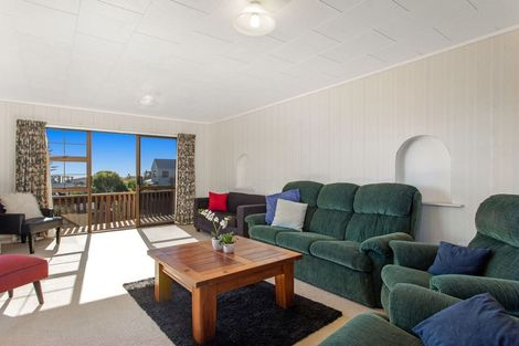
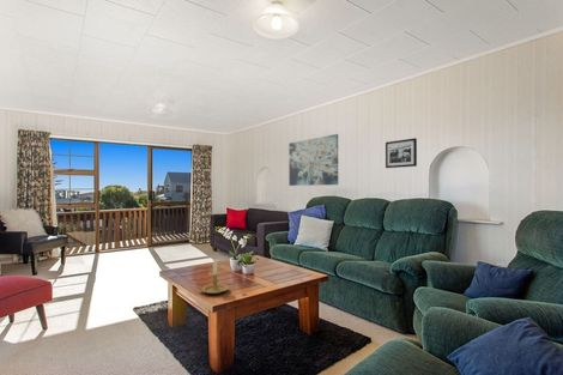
+ picture frame [385,137,418,169]
+ candle holder [195,258,230,295]
+ wall art [287,133,339,187]
